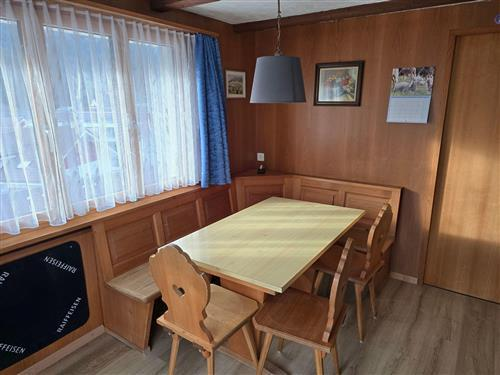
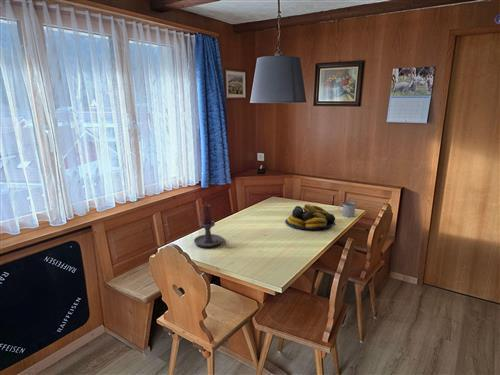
+ fruit bowl [284,203,336,230]
+ mug [337,200,357,218]
+ candle holder [193,204,227,248]
